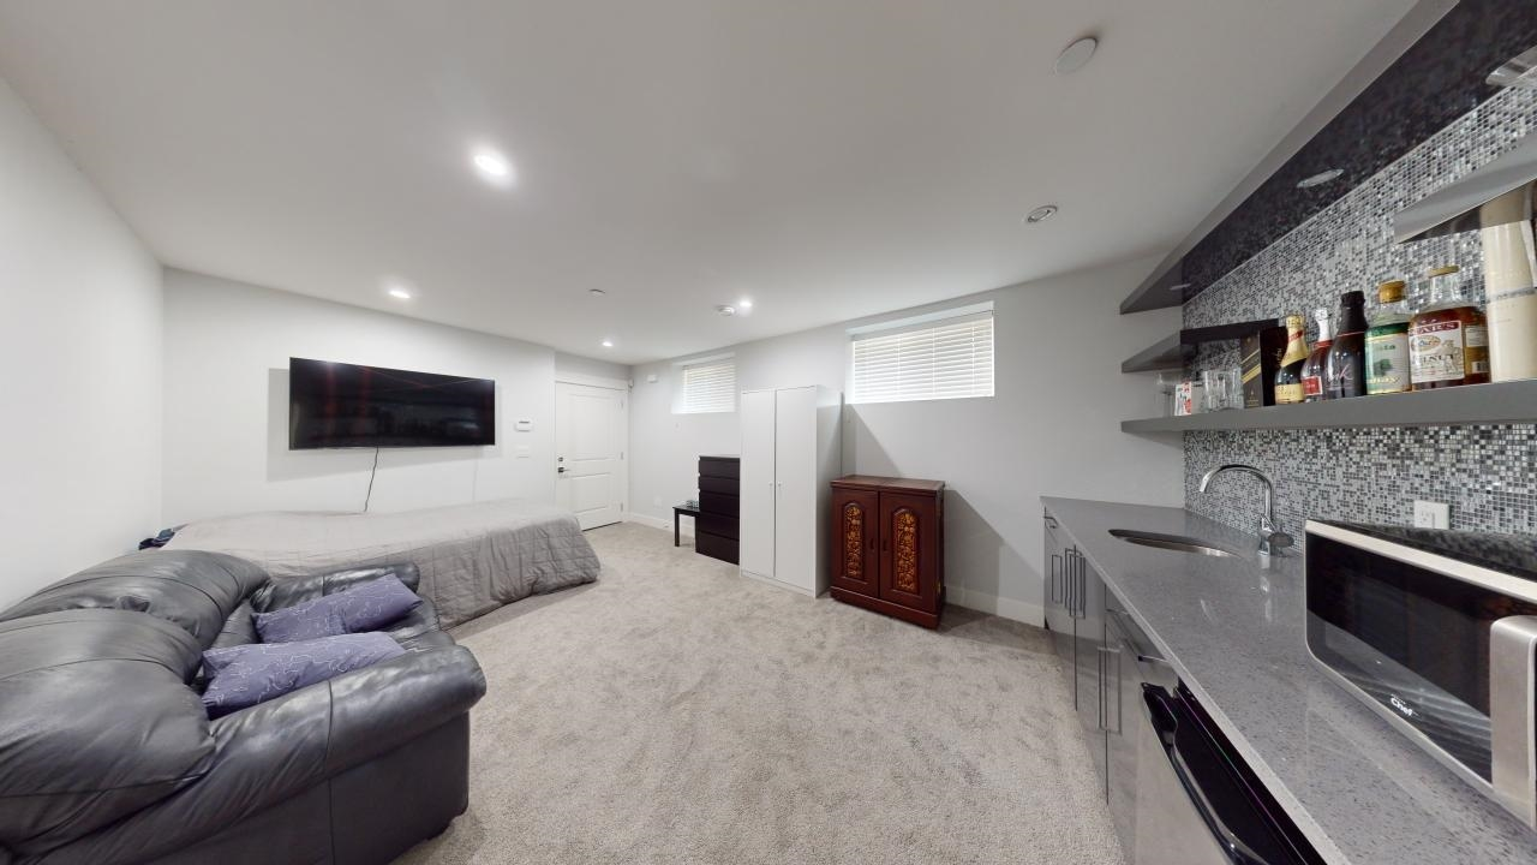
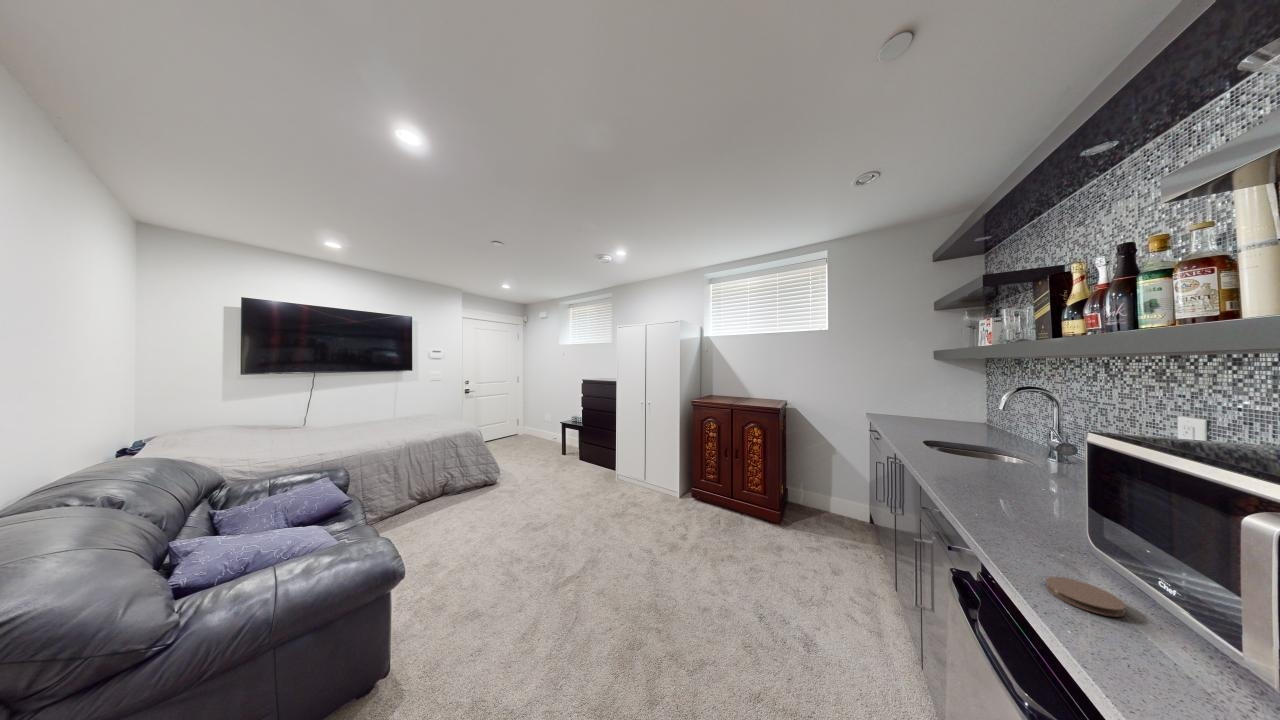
+ coaster [1045,576,1126,618]
